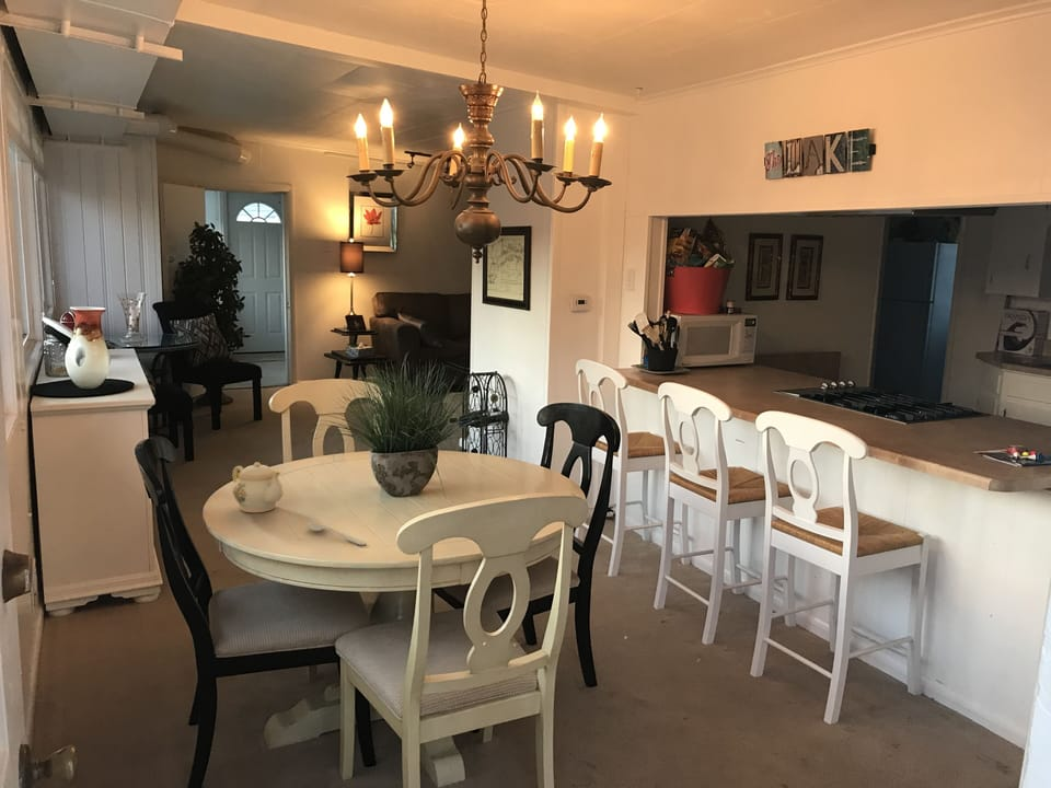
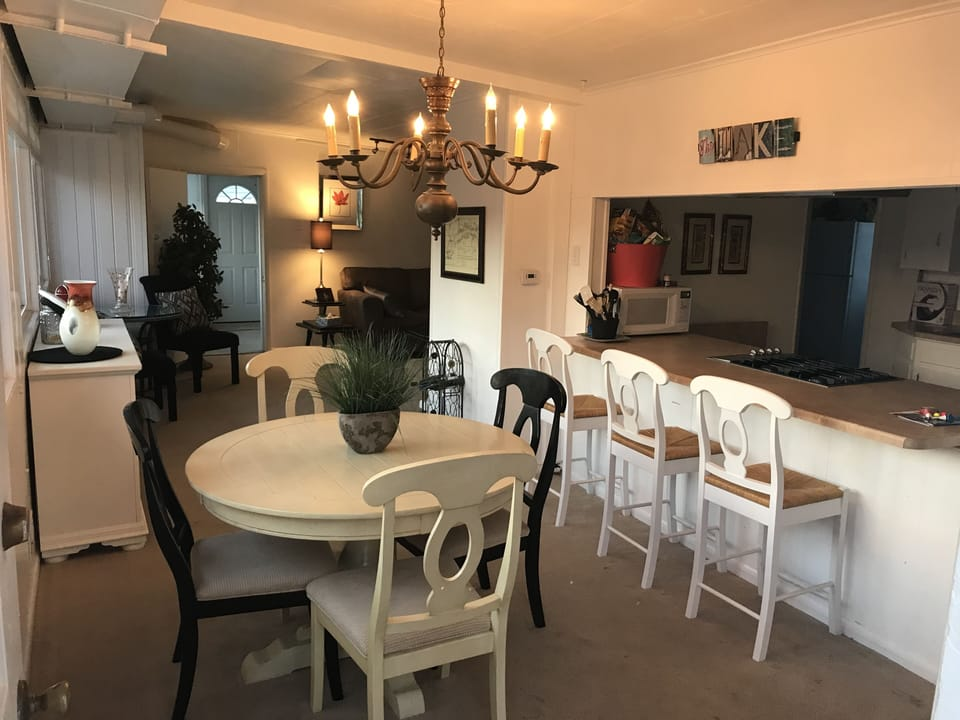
- teapot [231,461,284,513]
- spoon [307,521,368,546]
